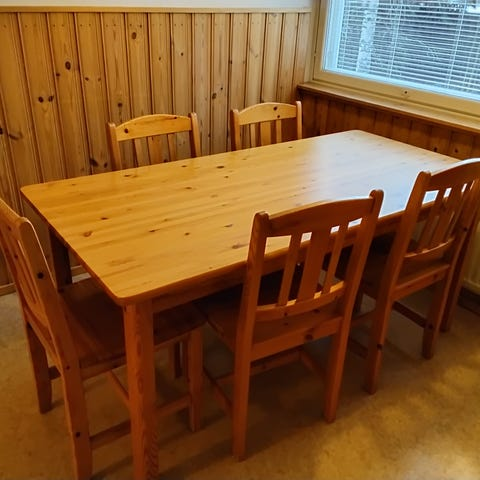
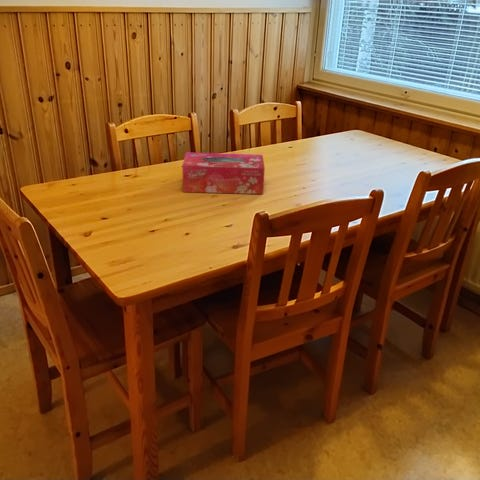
+ tissue box [181,151,266,195]
